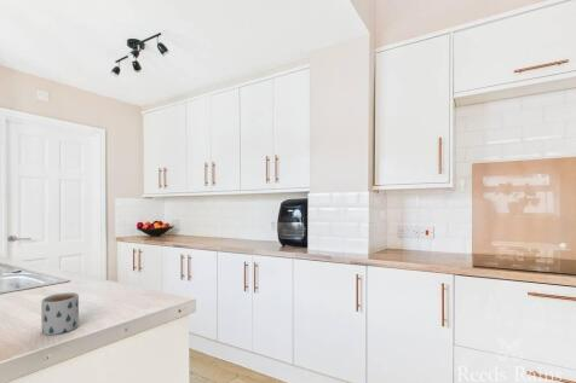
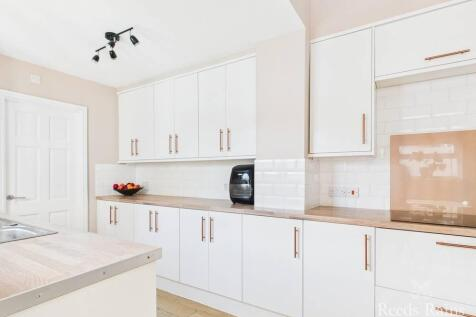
- mug [40,291,80,336]
